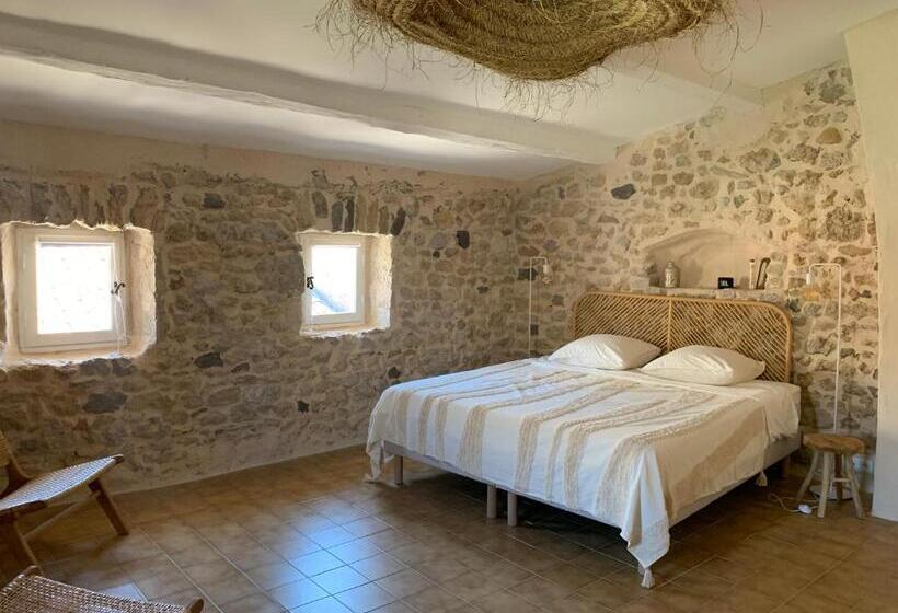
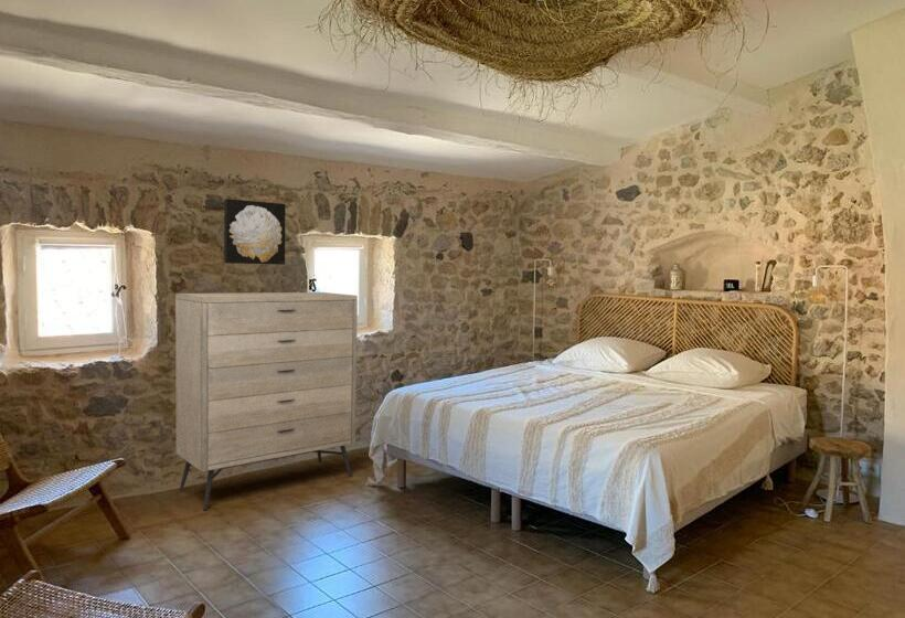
+ dresser [174,291,359,511]
+ wall art [223,198,286,266]
